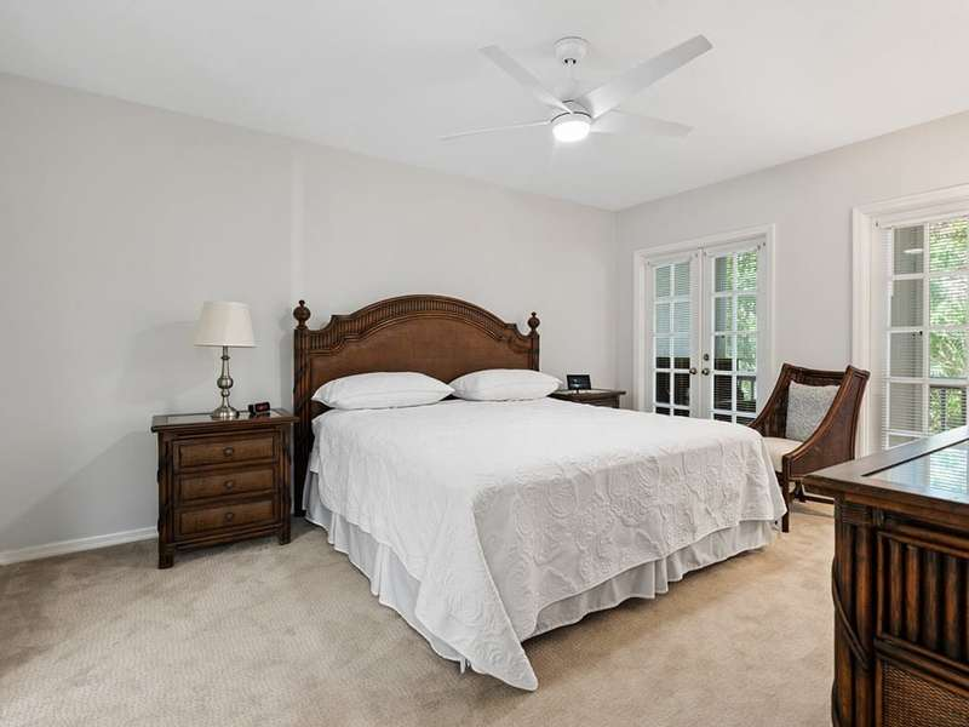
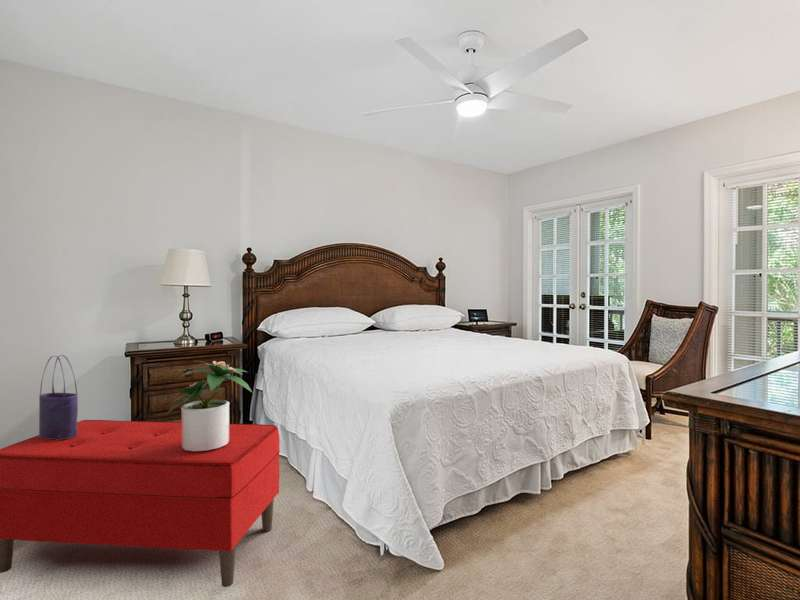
+ potted plant [165,359,253,452]
+ tote bag [38,354,79,440]
+ bench [0,419,281,588]
